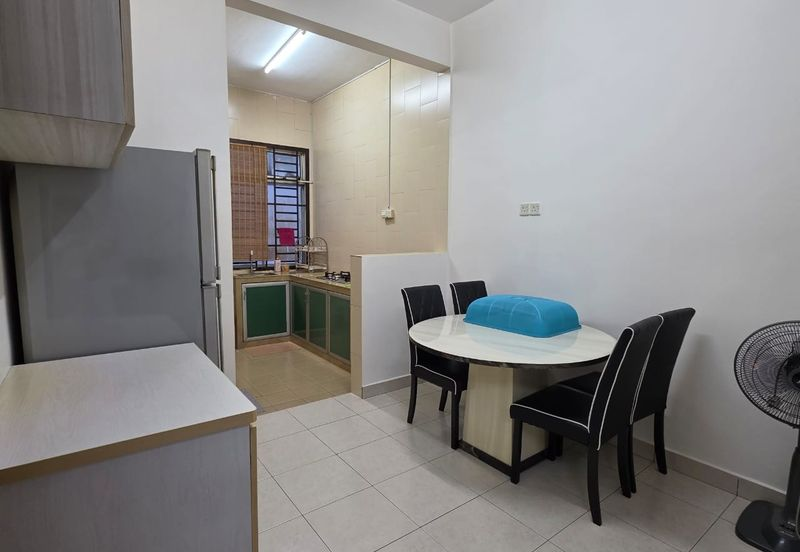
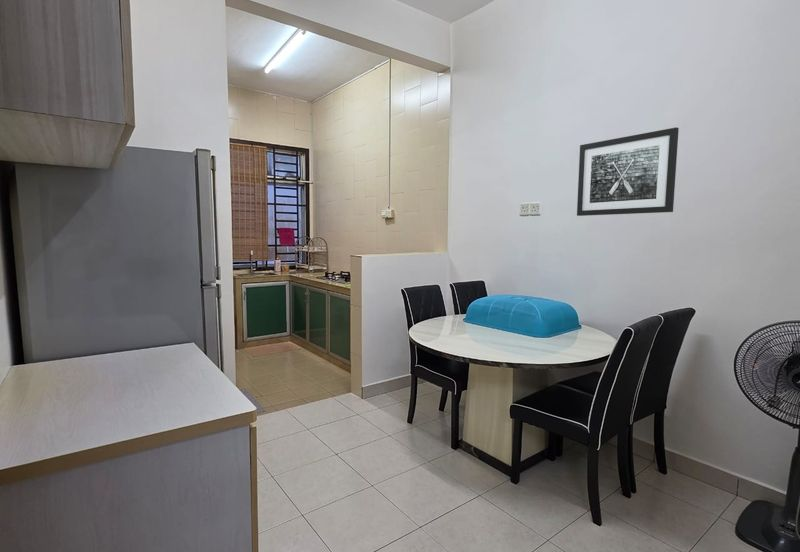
+ wall art [576,126,680,217]
